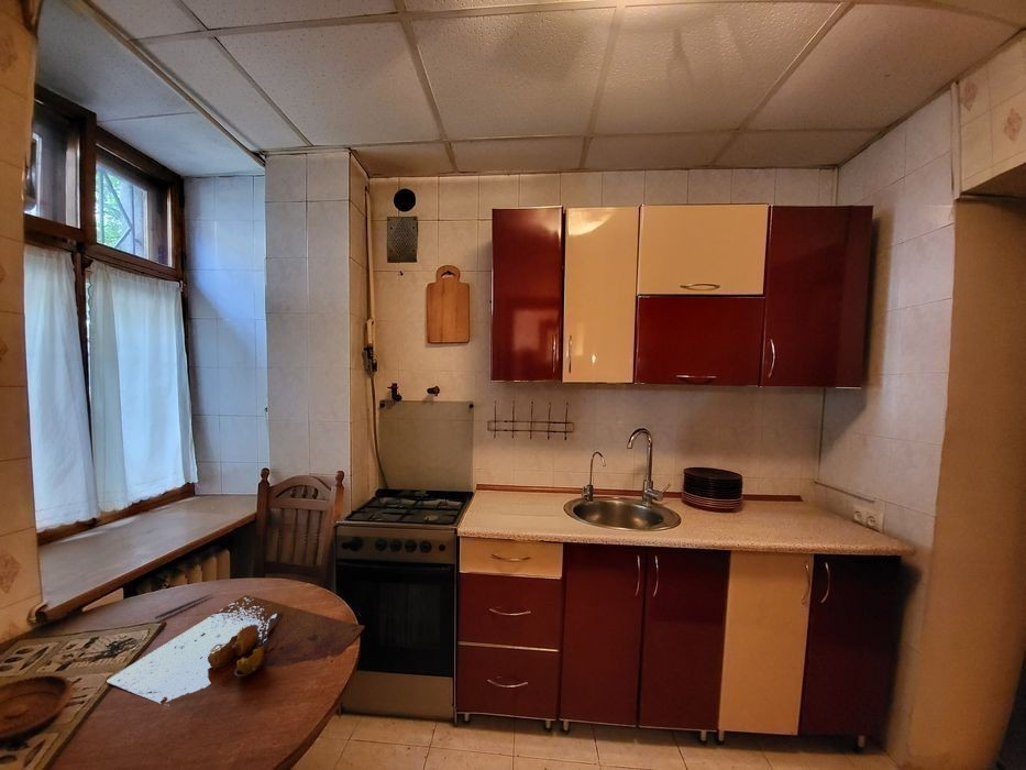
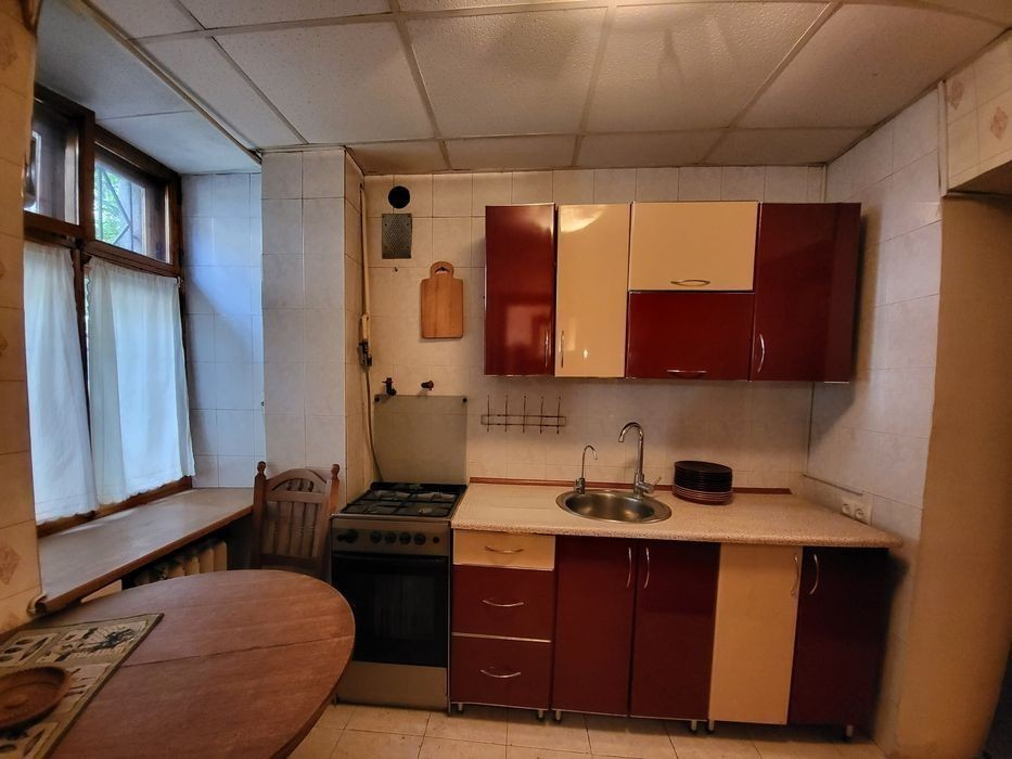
- pen [154,593,213,620]
- cutting board [107,594,366,707]
